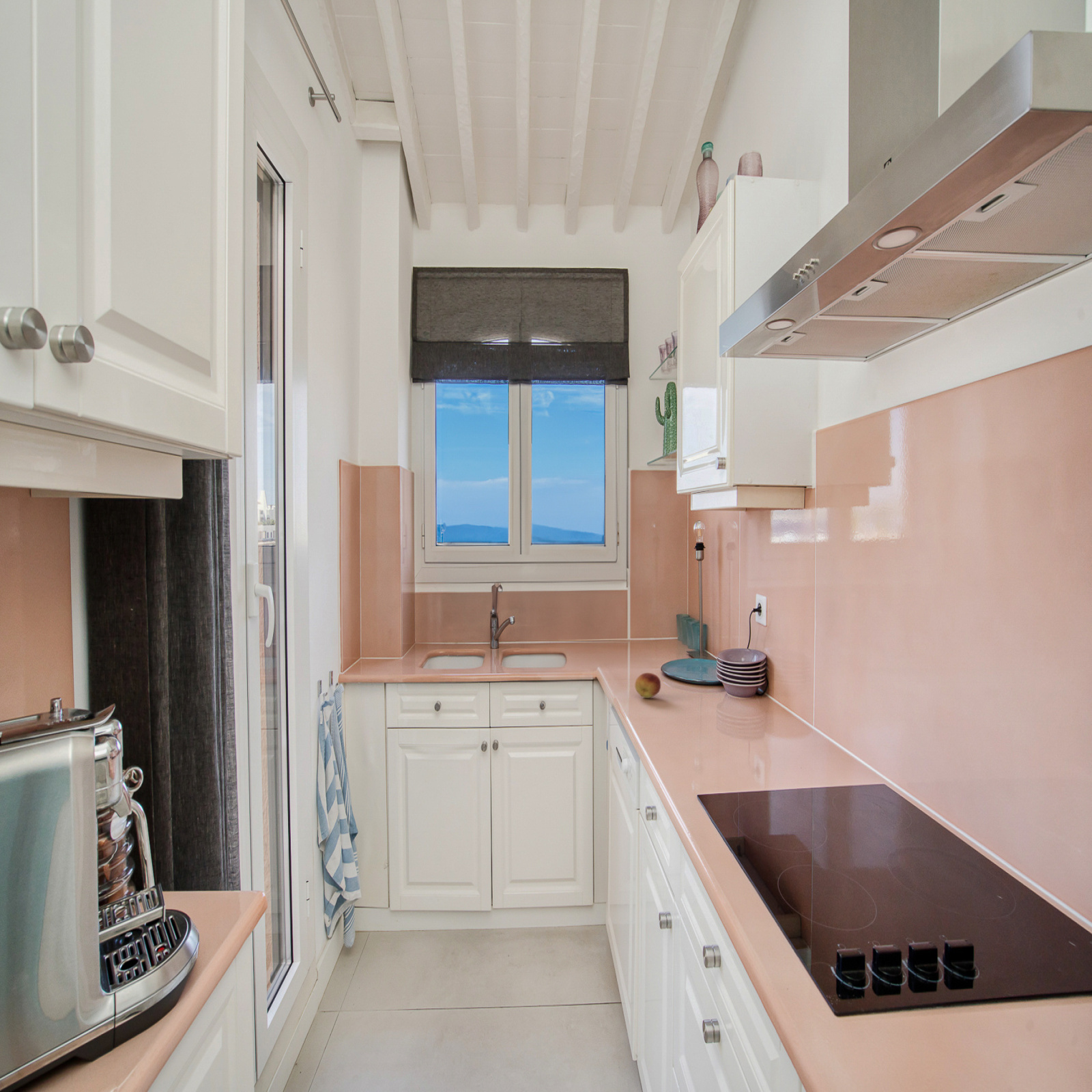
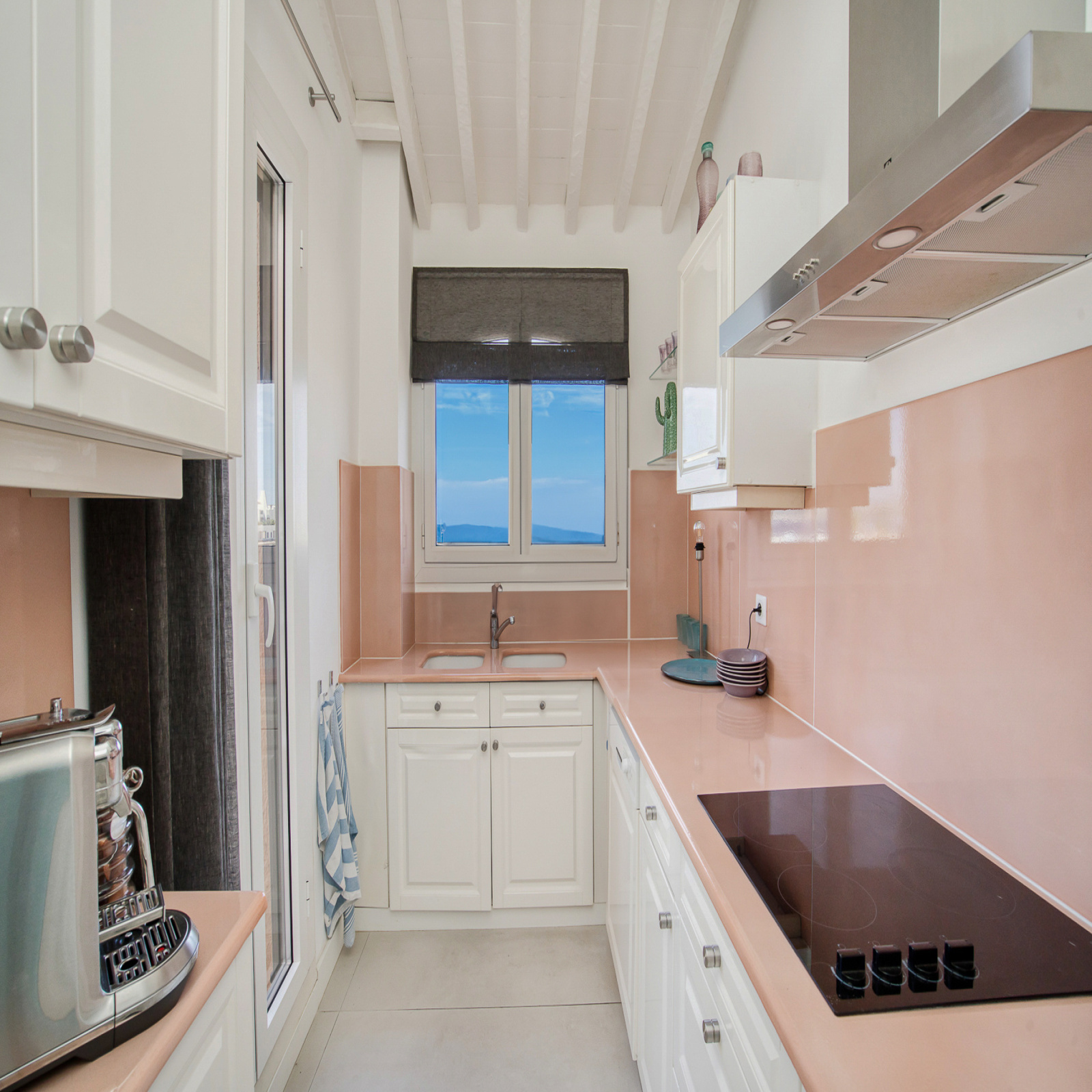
- fruit [634,672,661,699]
